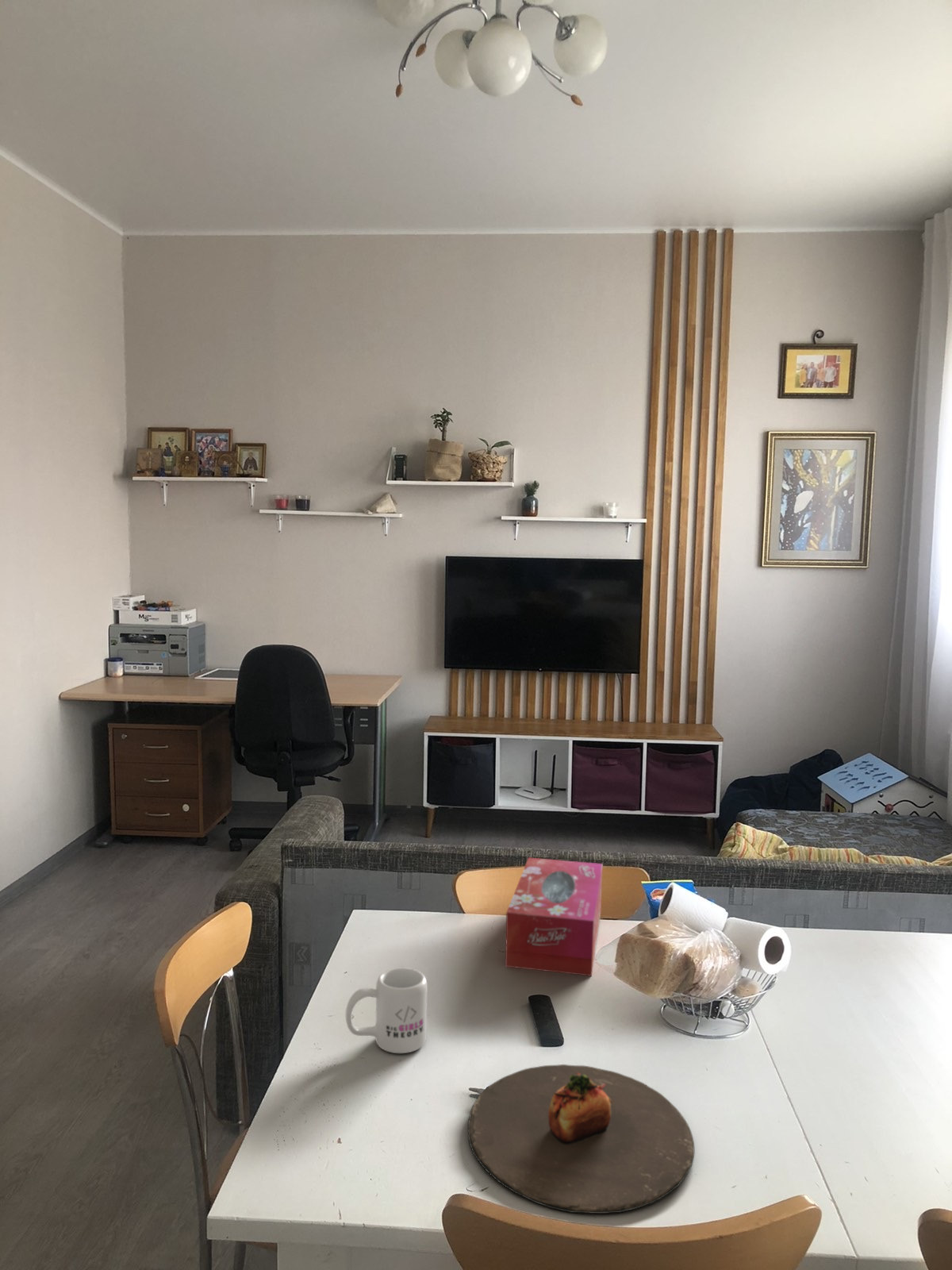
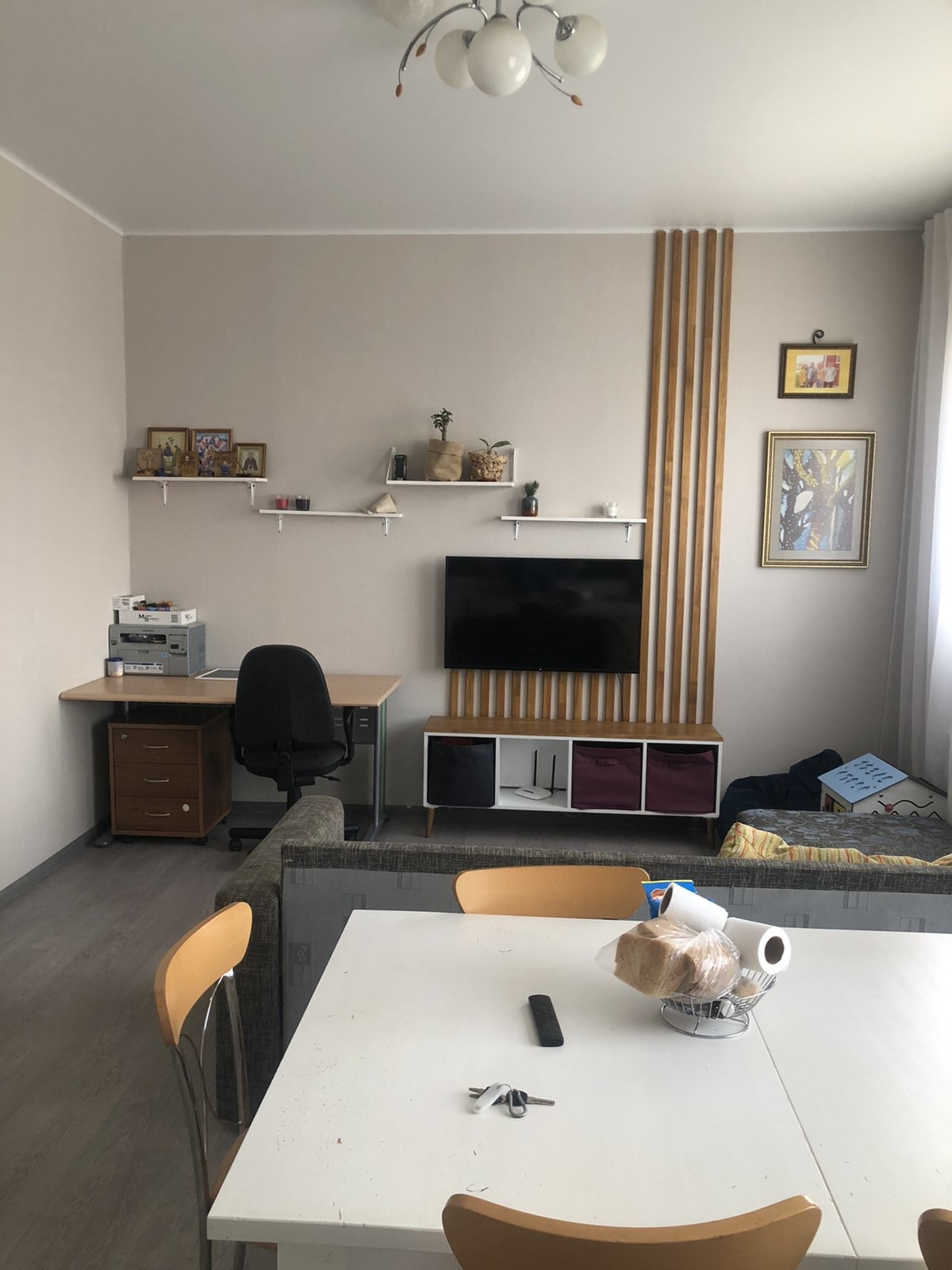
- mug [345,967,428,1054]
- plate [467,1064,695,1214]
- tissue box [505,857,604,977]
